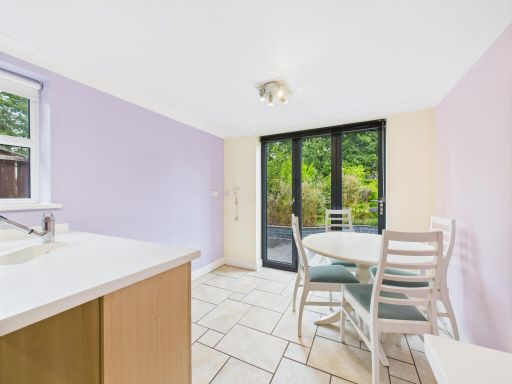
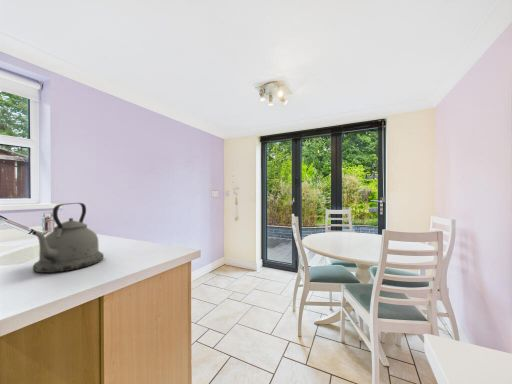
+ kettle [31,202,104,274]
